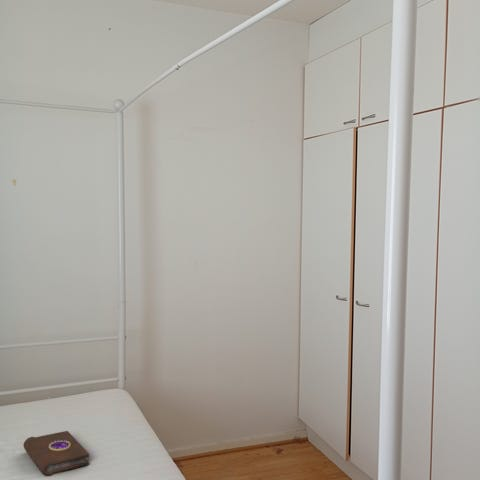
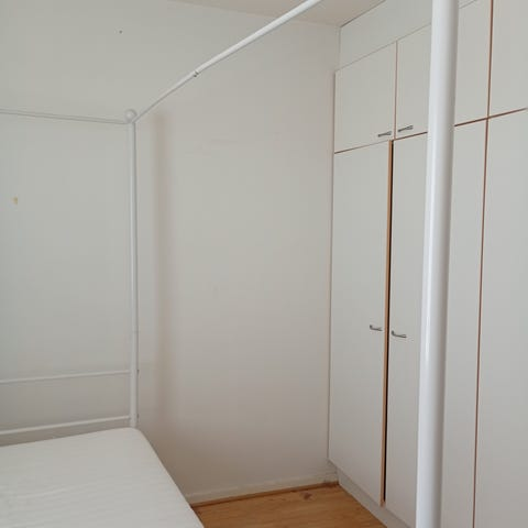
- book [22,430,90,477]
